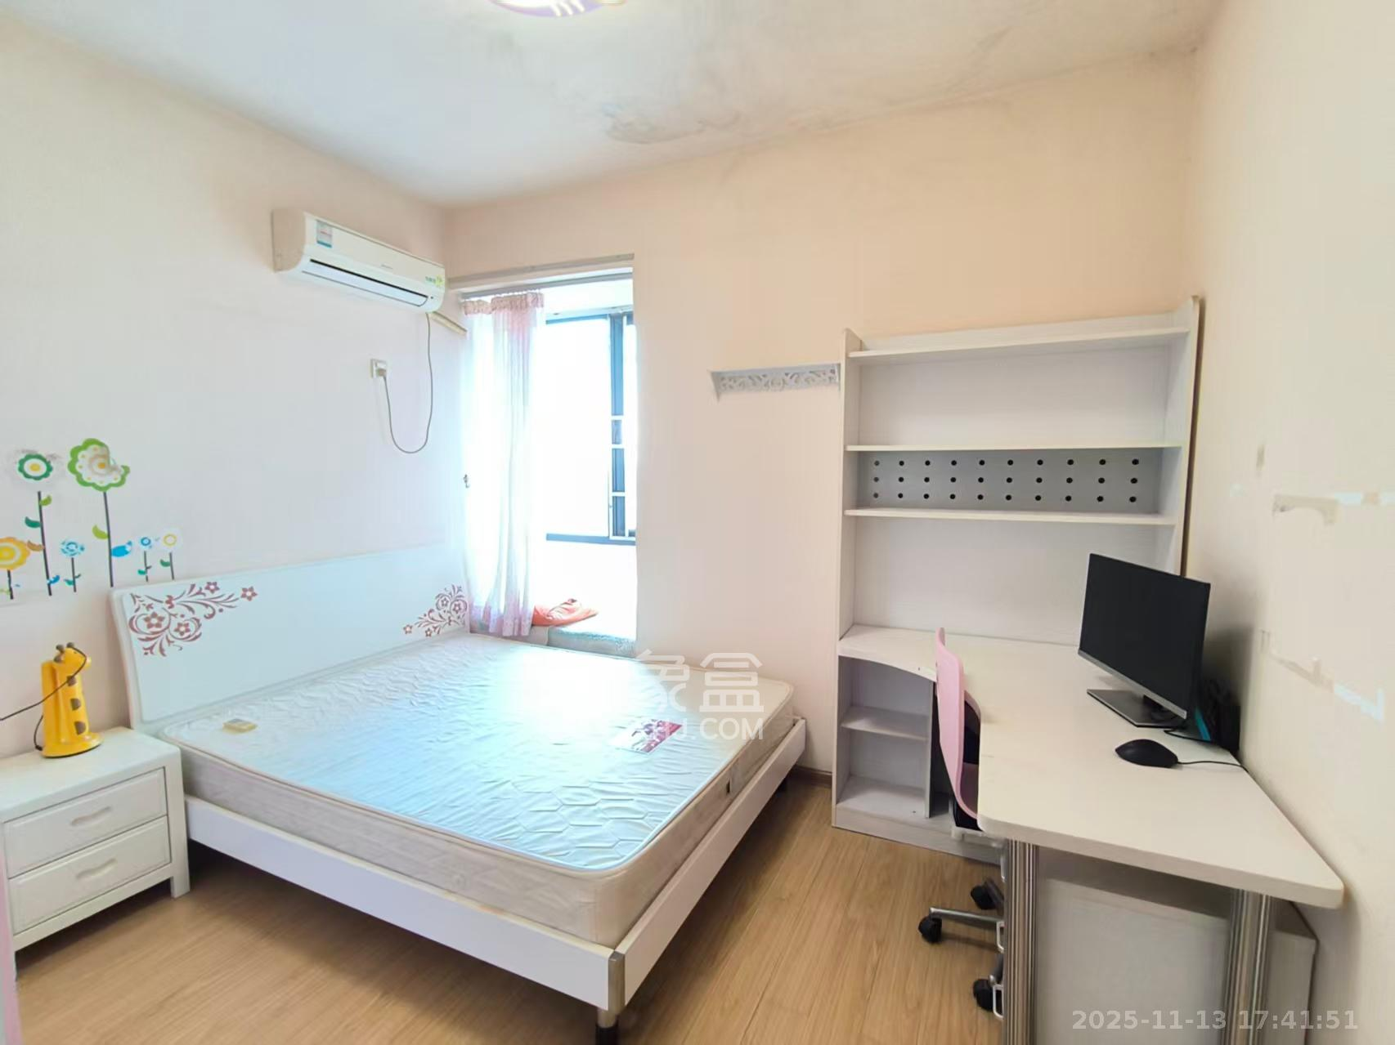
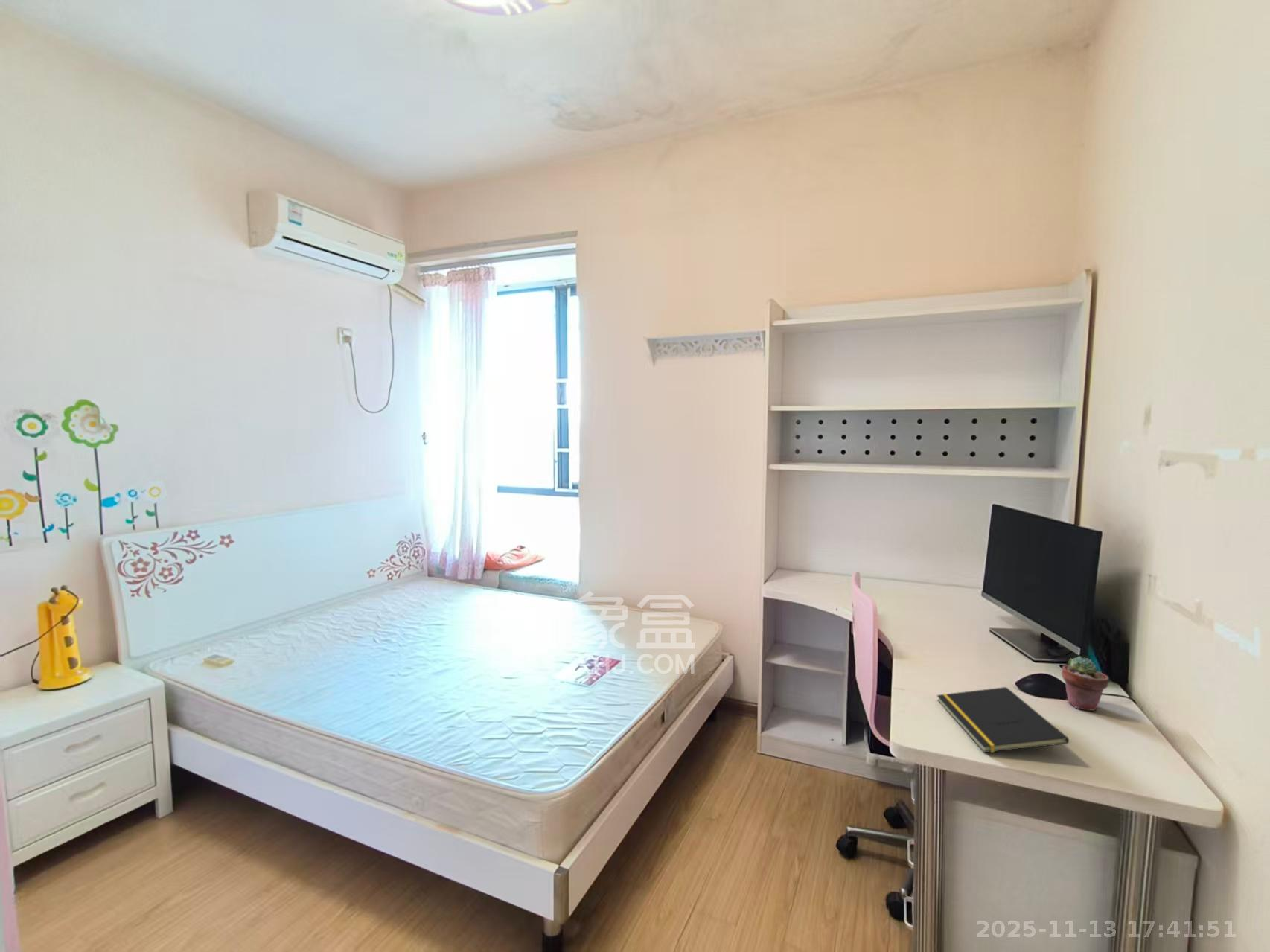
+ notepad [936,686,1070,753]
+ potted succulent [1061,656,1110,712]
